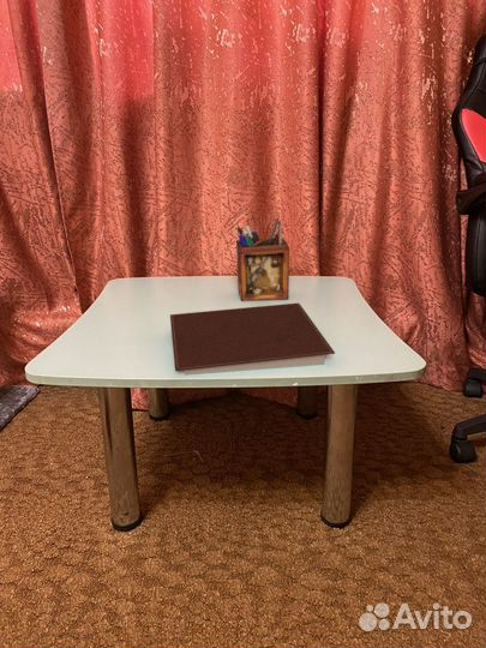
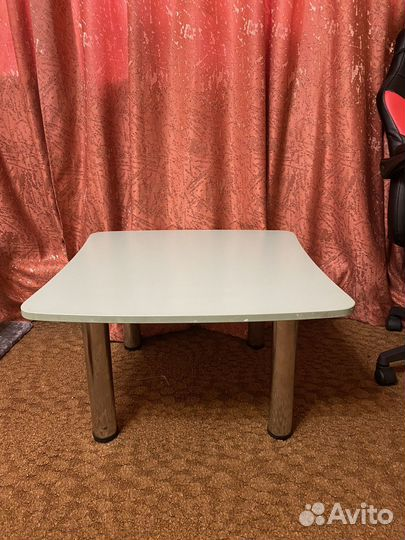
- desk organizer [235,217,290,302]
- notebook [169,301,336,377]
